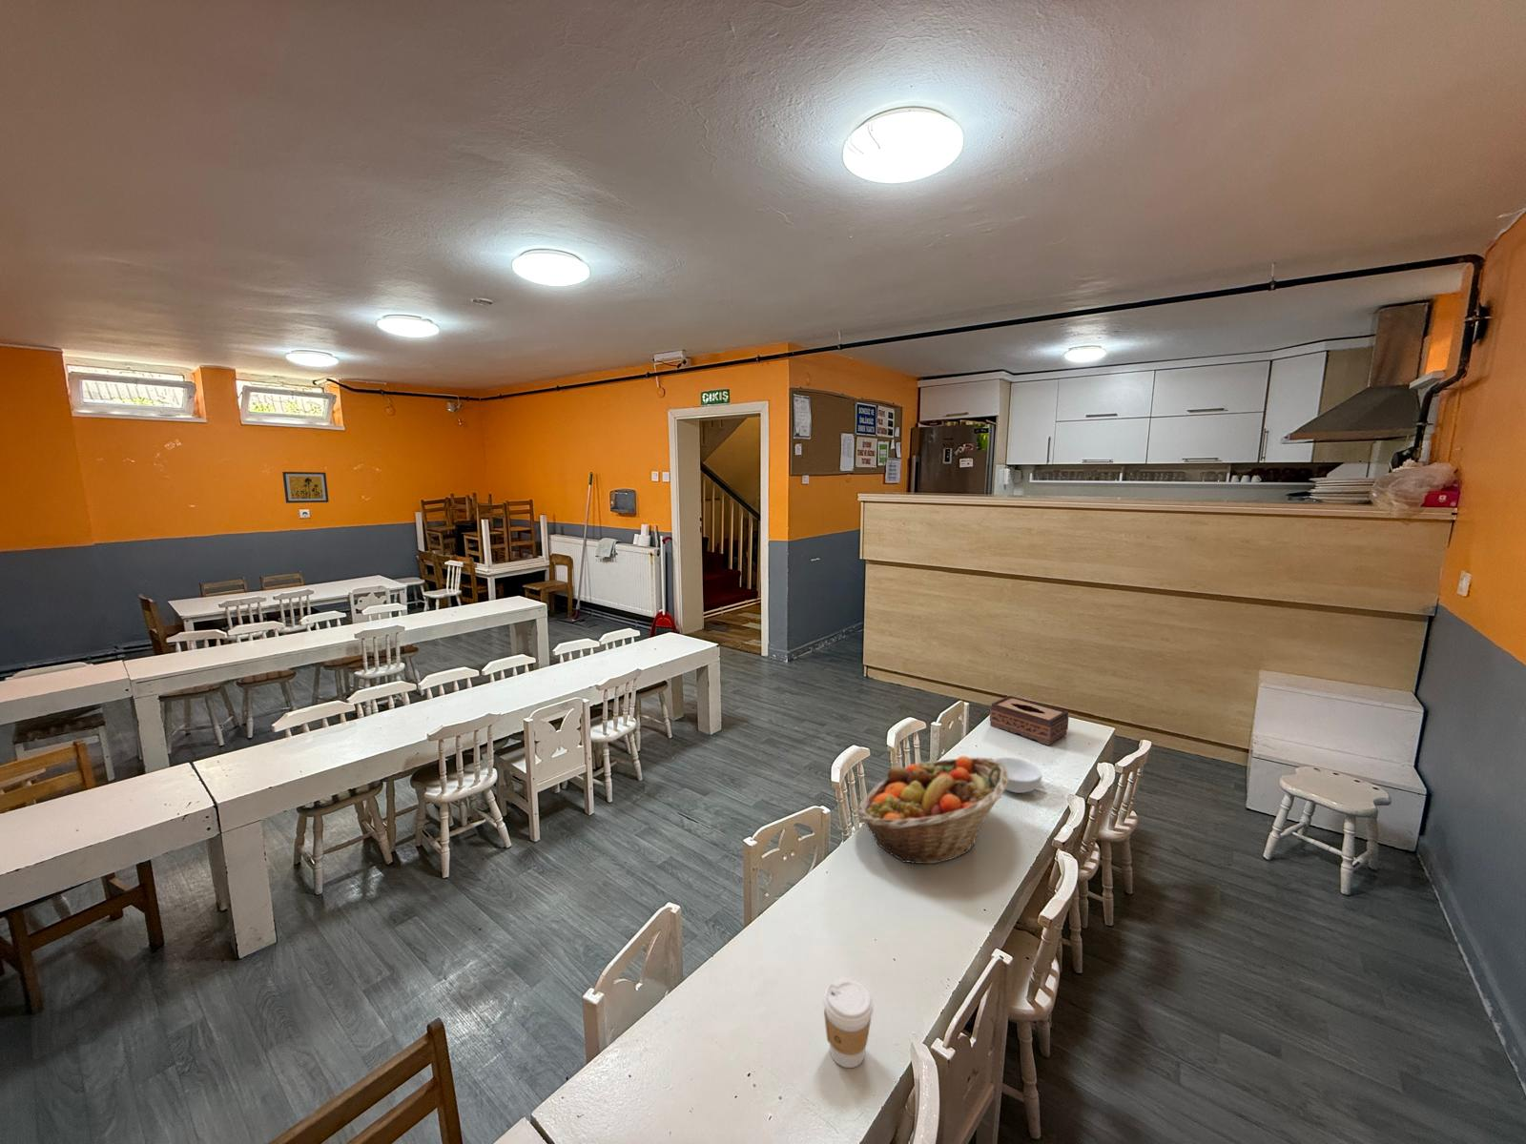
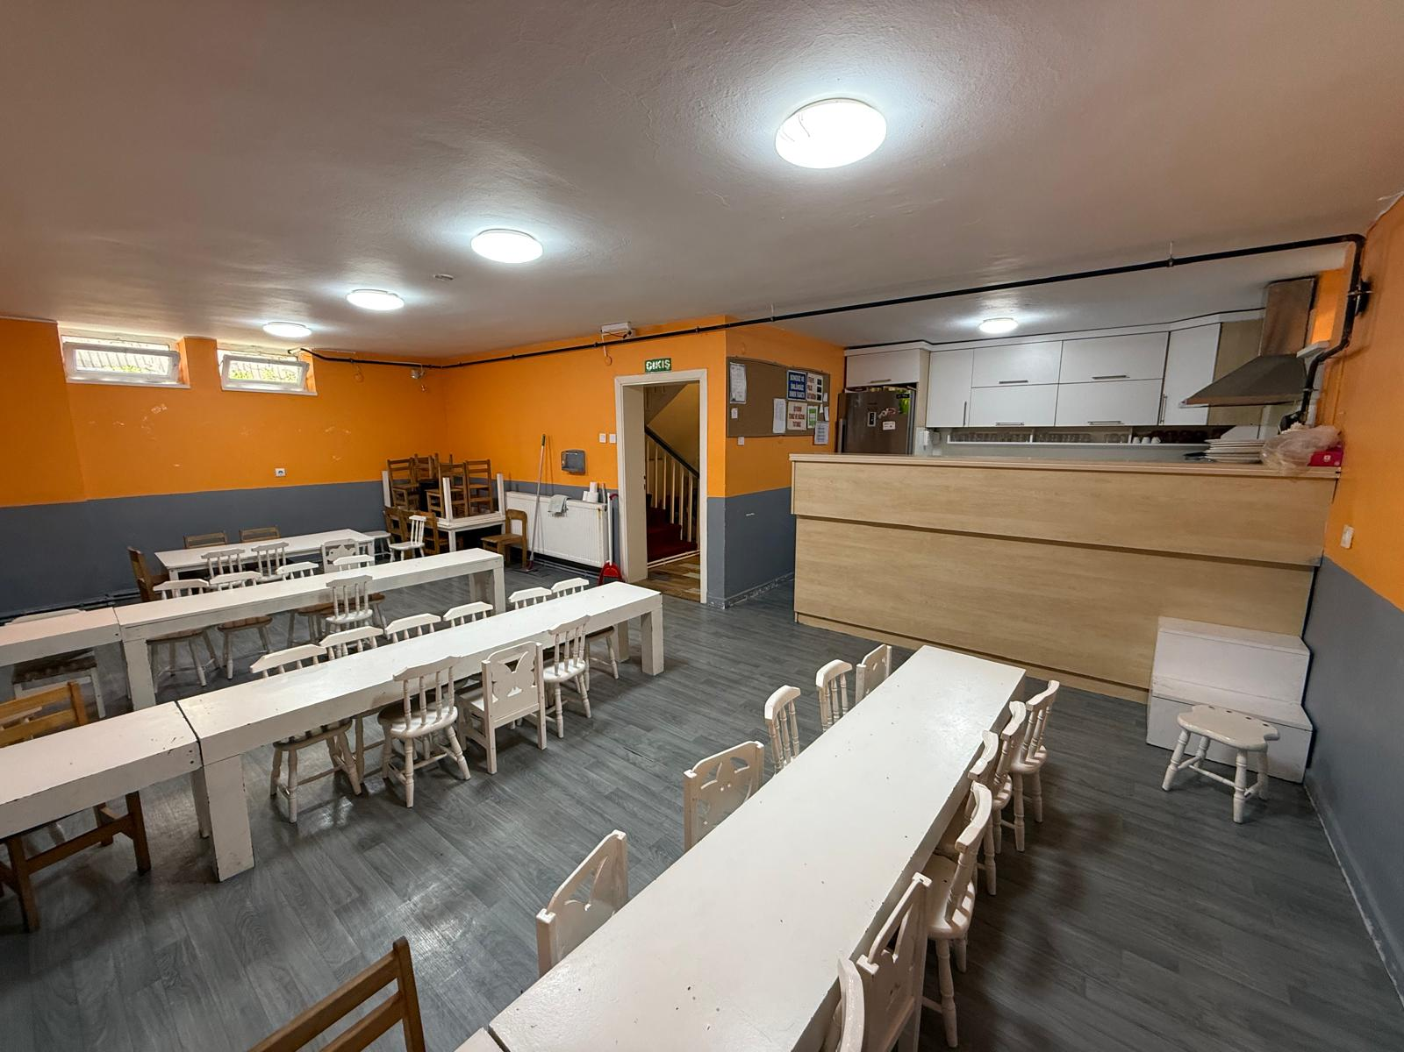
- wall art [281,471,330,505]
- fruit basket [857,755,1008,865]
- tissue box [989,695,1069,746]
- cereal bowl [994,757,1043,794]
- coffee cup [823,977,875,1068]
